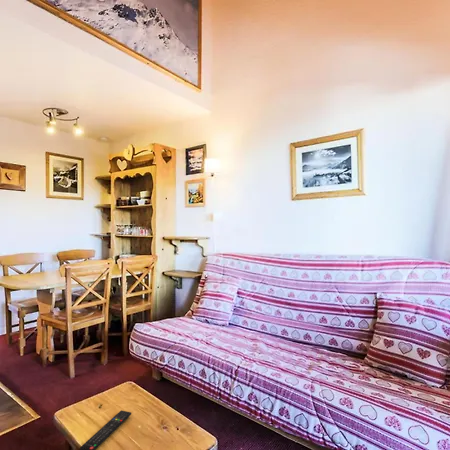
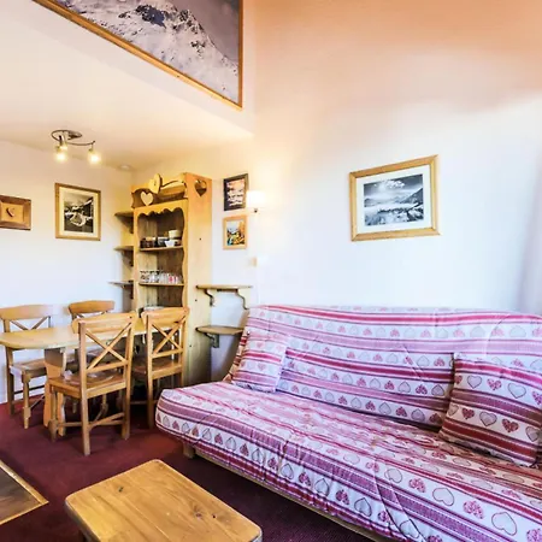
- remote control [79,409,132,450]
